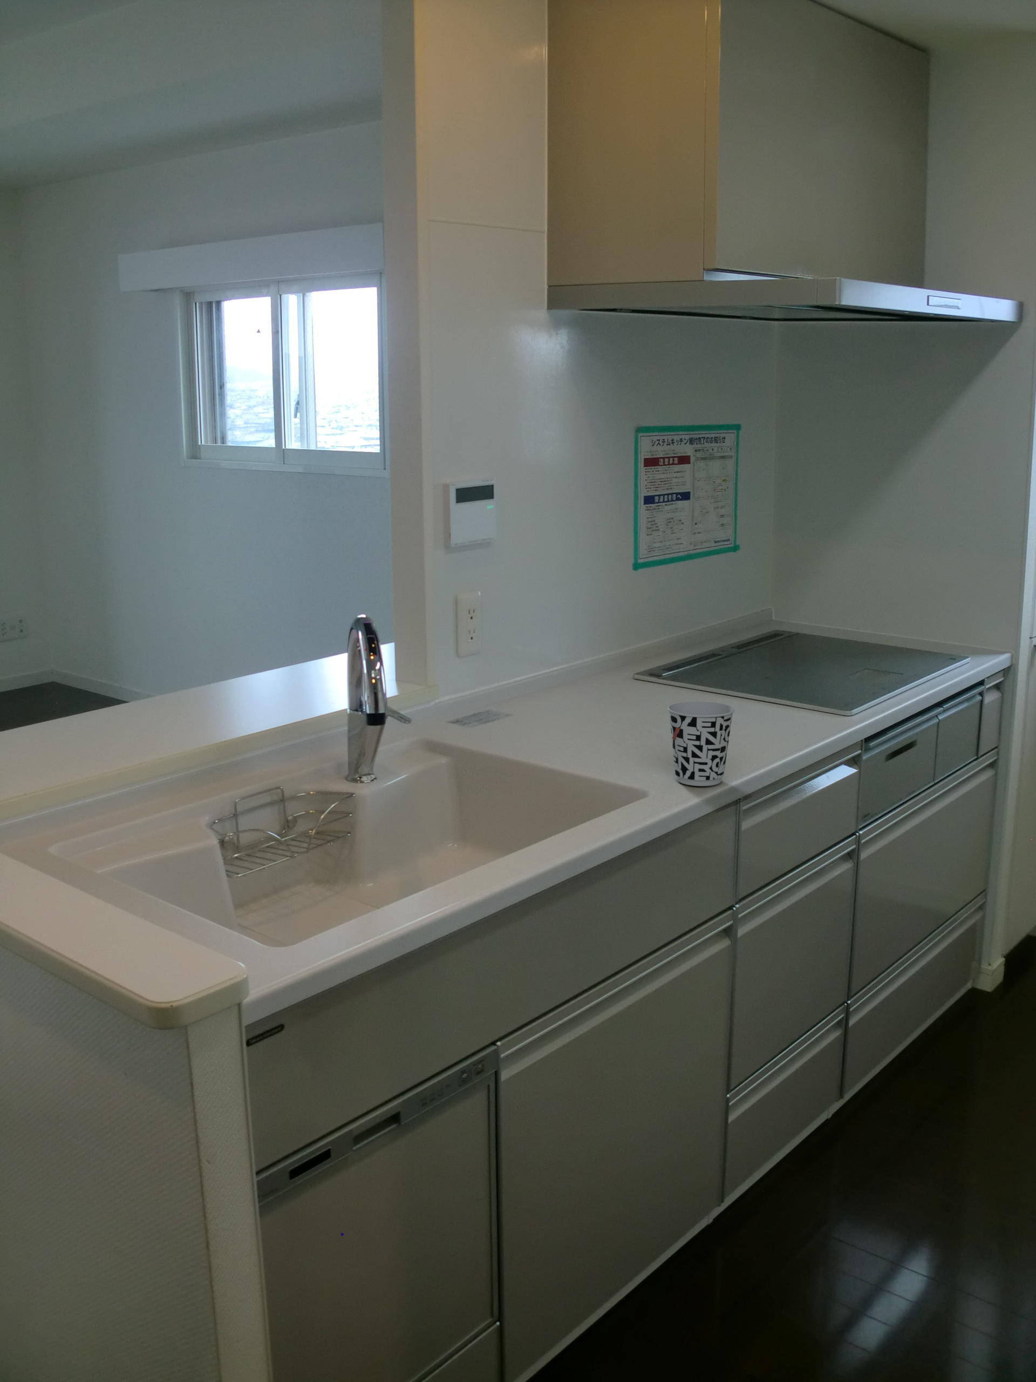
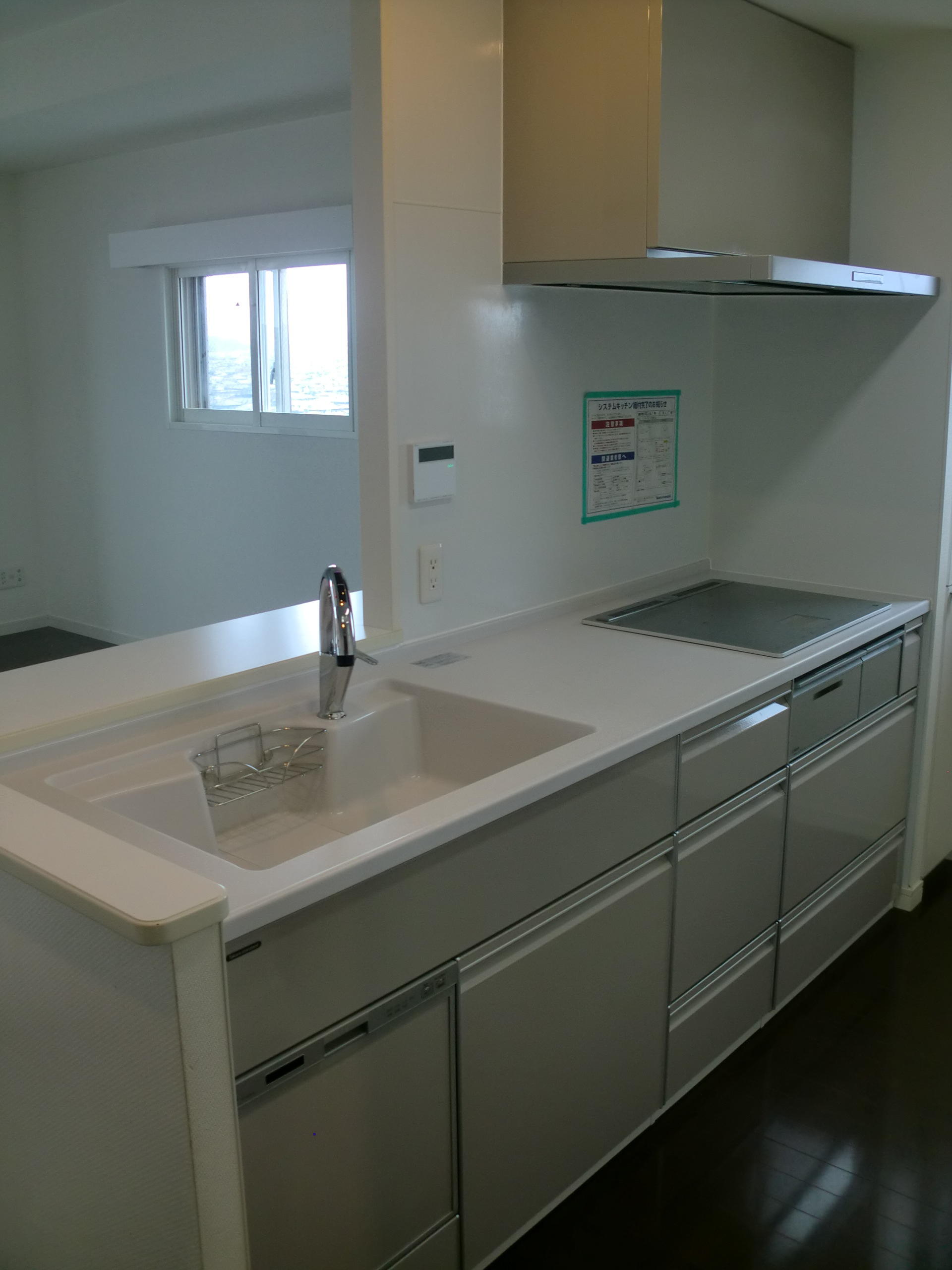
- cup [667,701,735,787]
